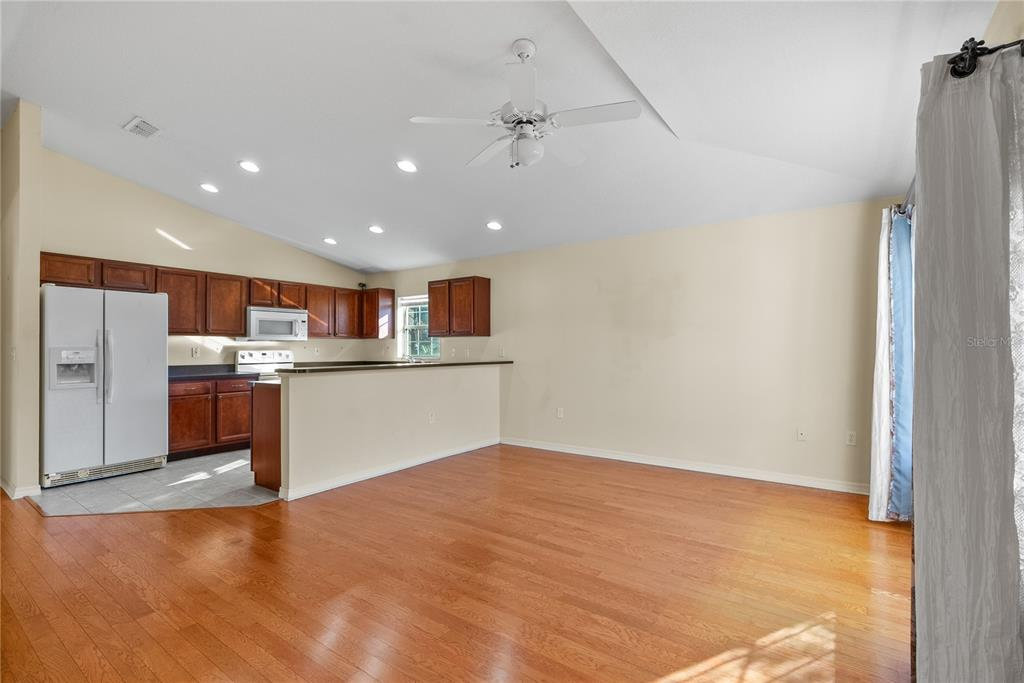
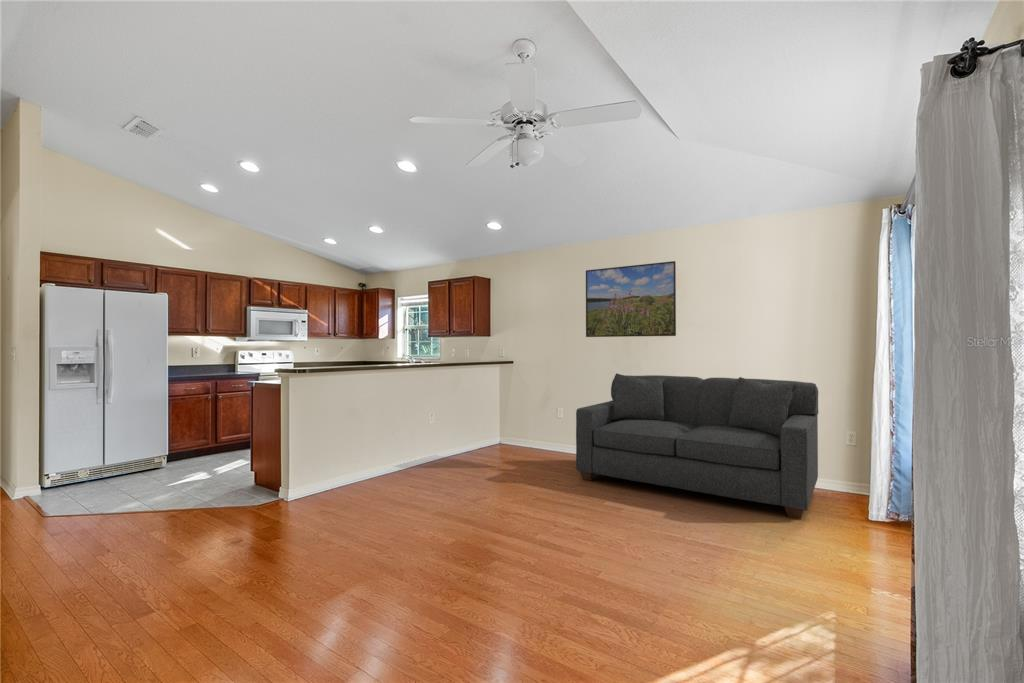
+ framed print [585,260,677,338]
+ sofa [575,373,819,520]
